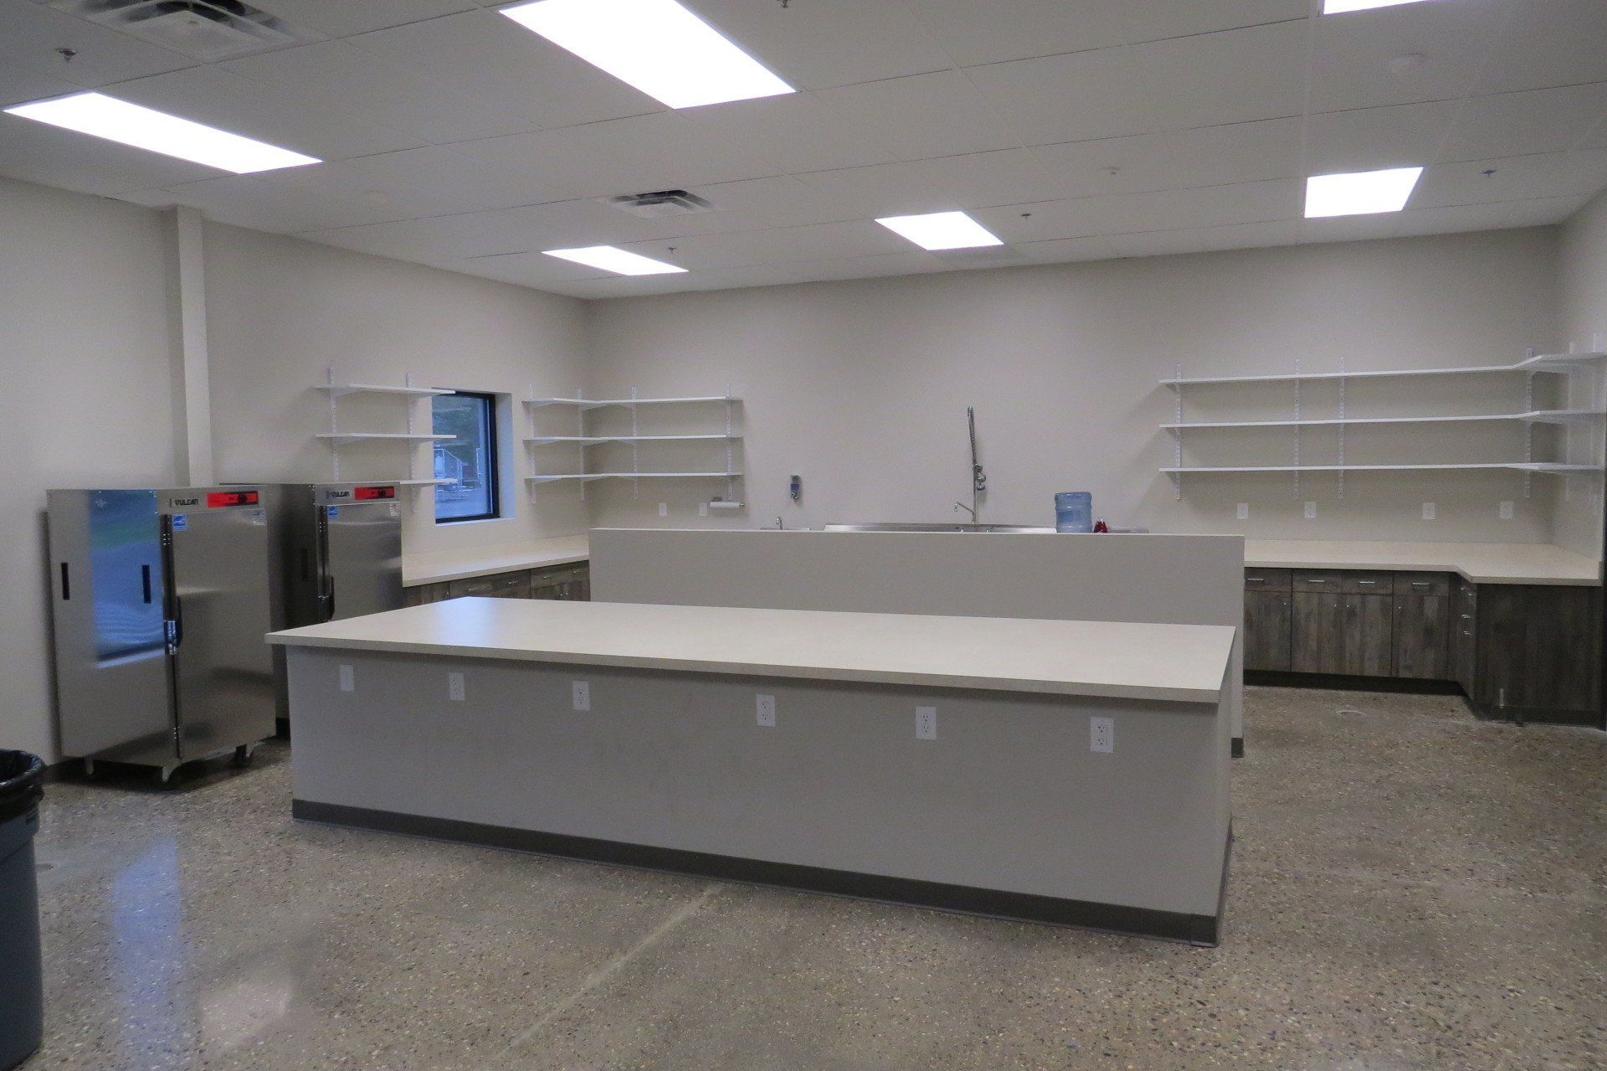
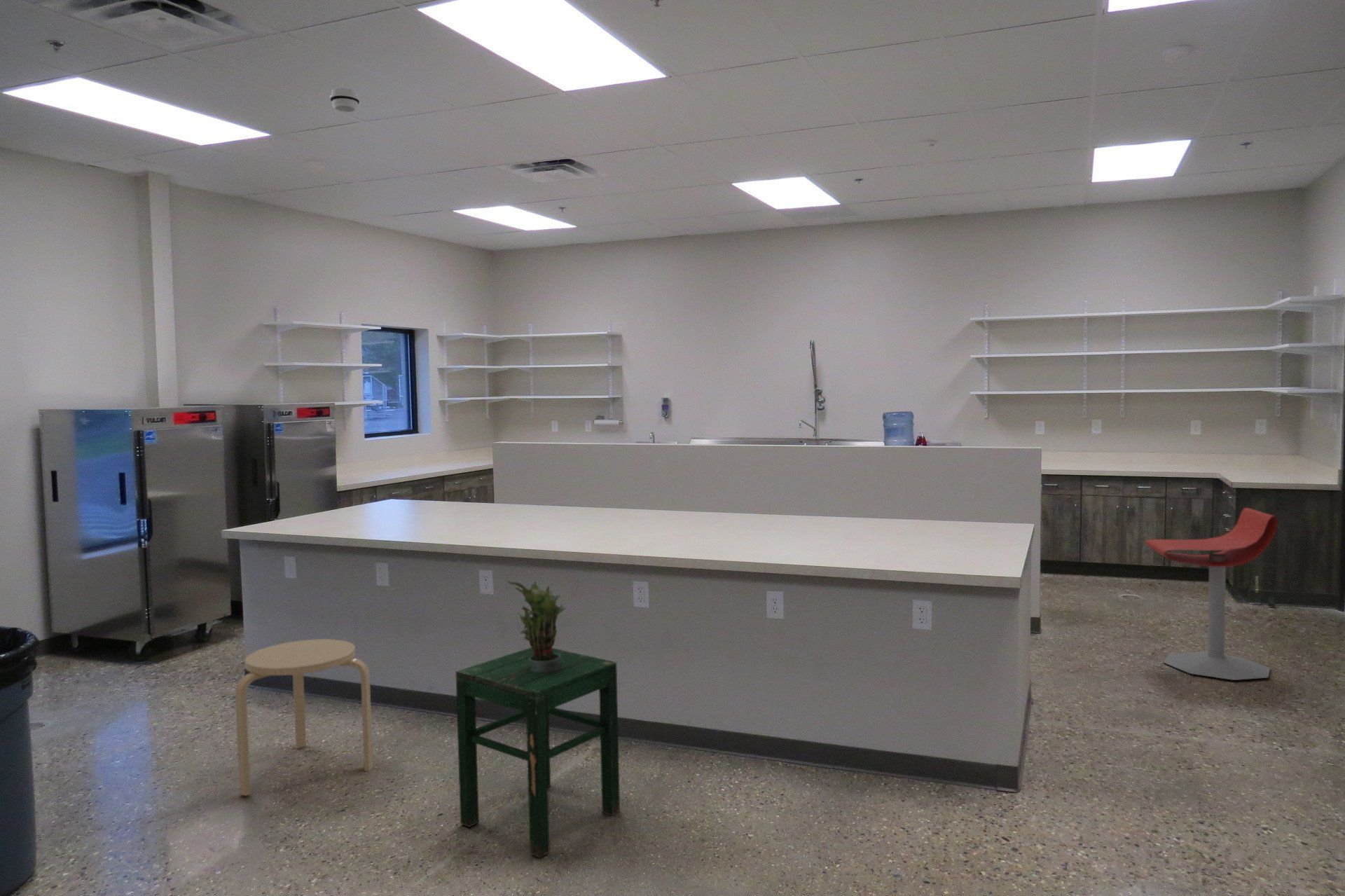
+ smoke detector [329,88,360,113]
+ stool [455,647,621,859]
+ stool [1144,507,1278,681]
+ potted plant [506,579,566,673]
+ stool [235,638,373,797]
